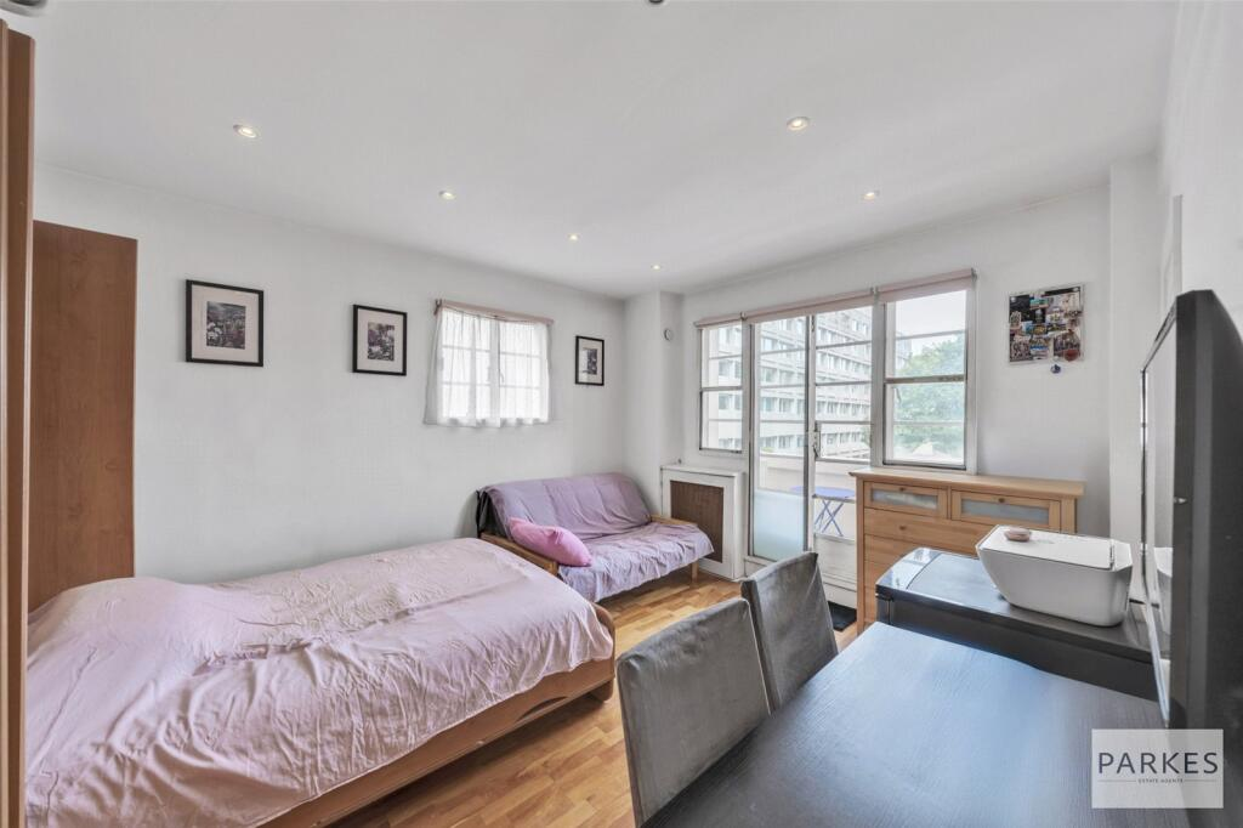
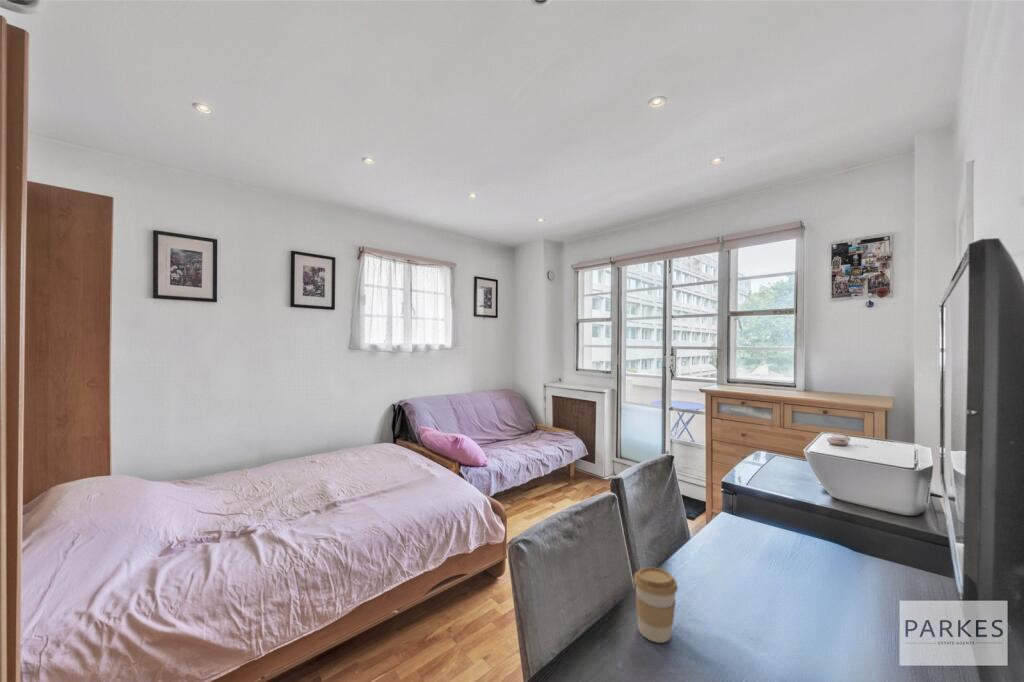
+ coffee cup [632,566,679,644]
